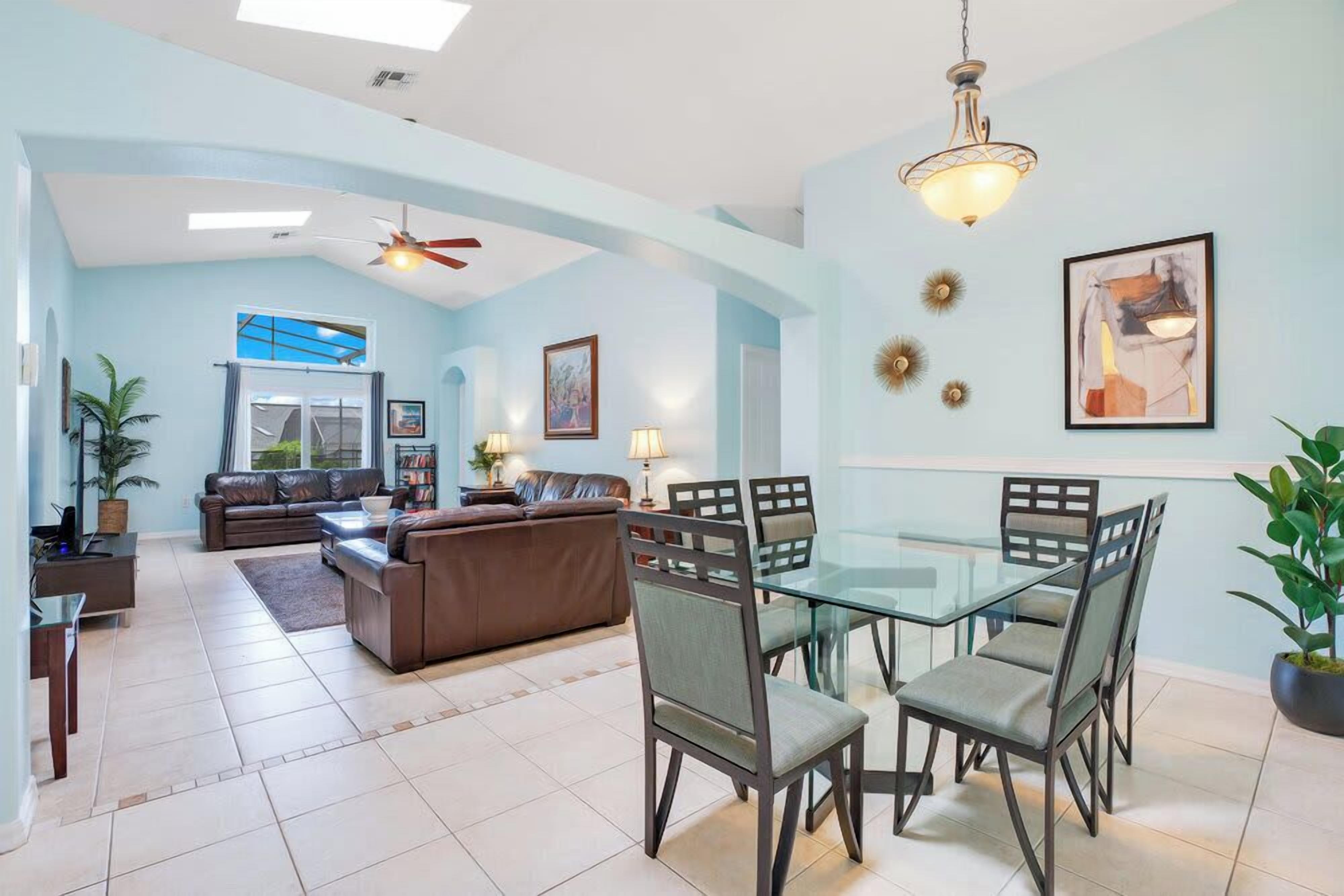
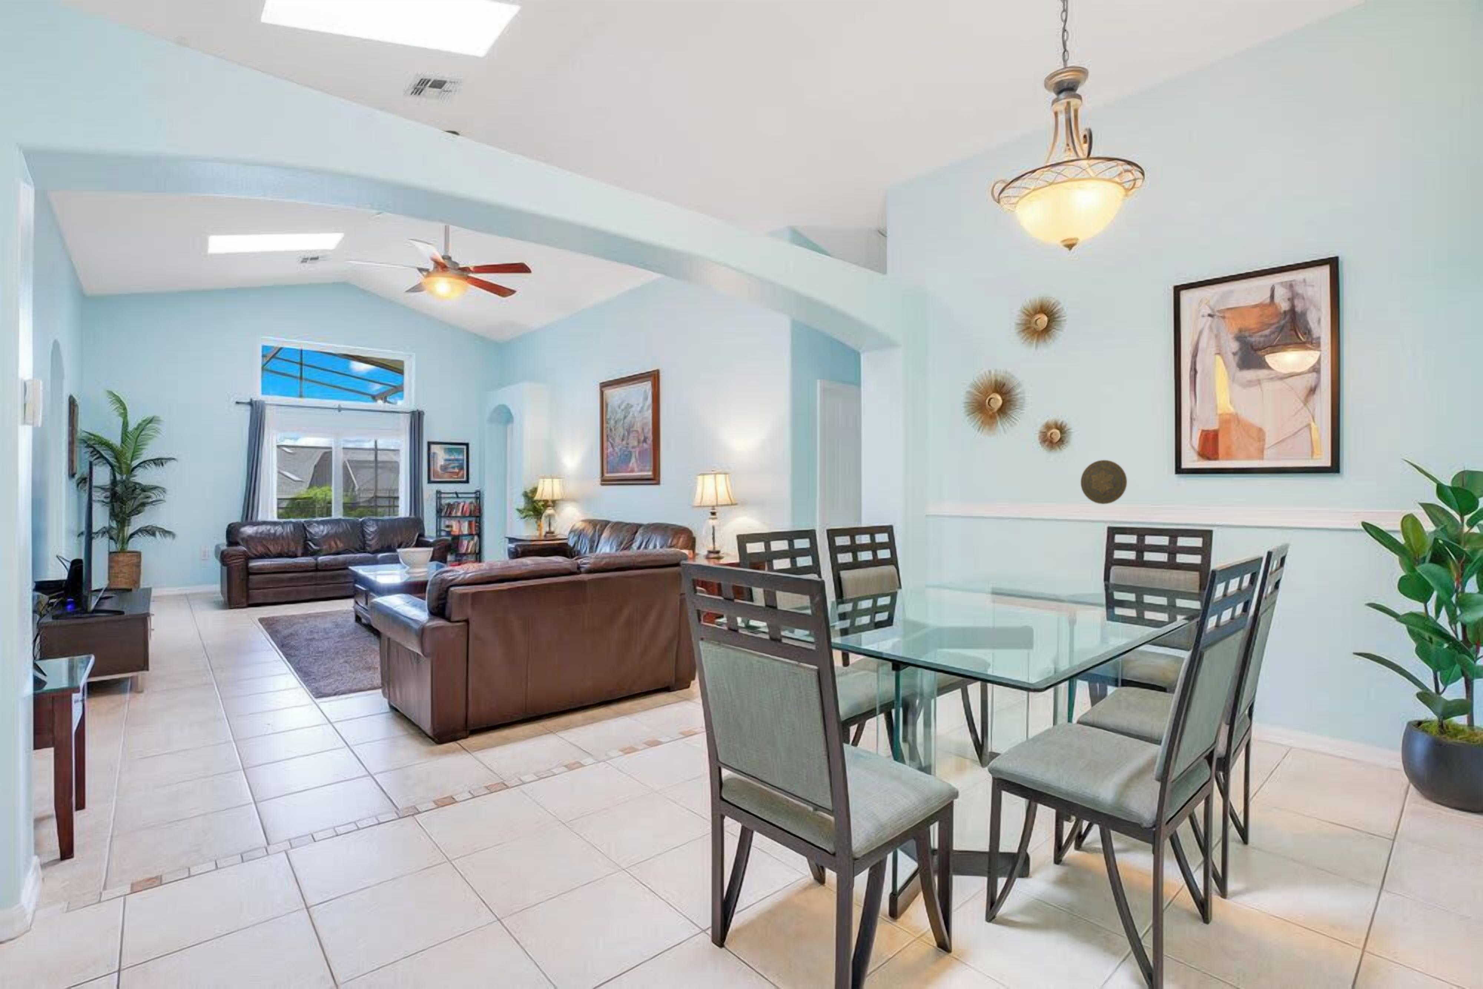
+ decorative plate [1080,459,1128,504]
